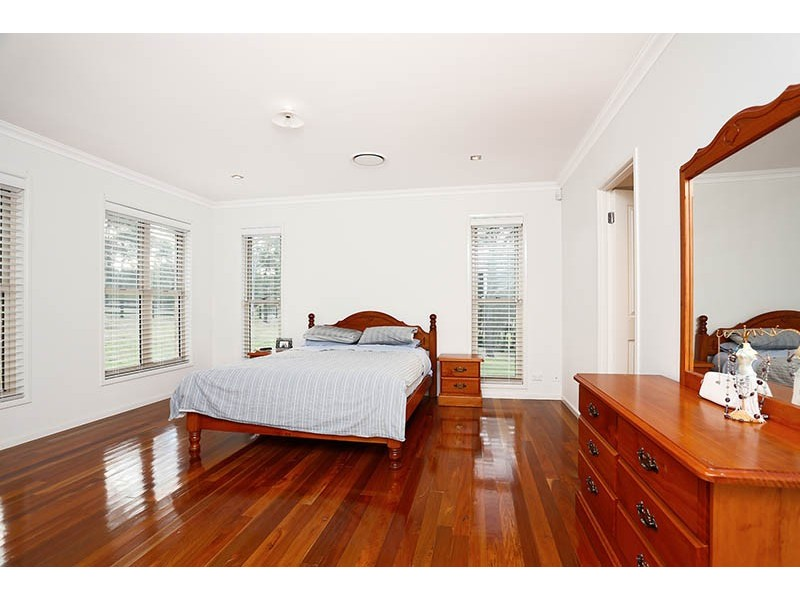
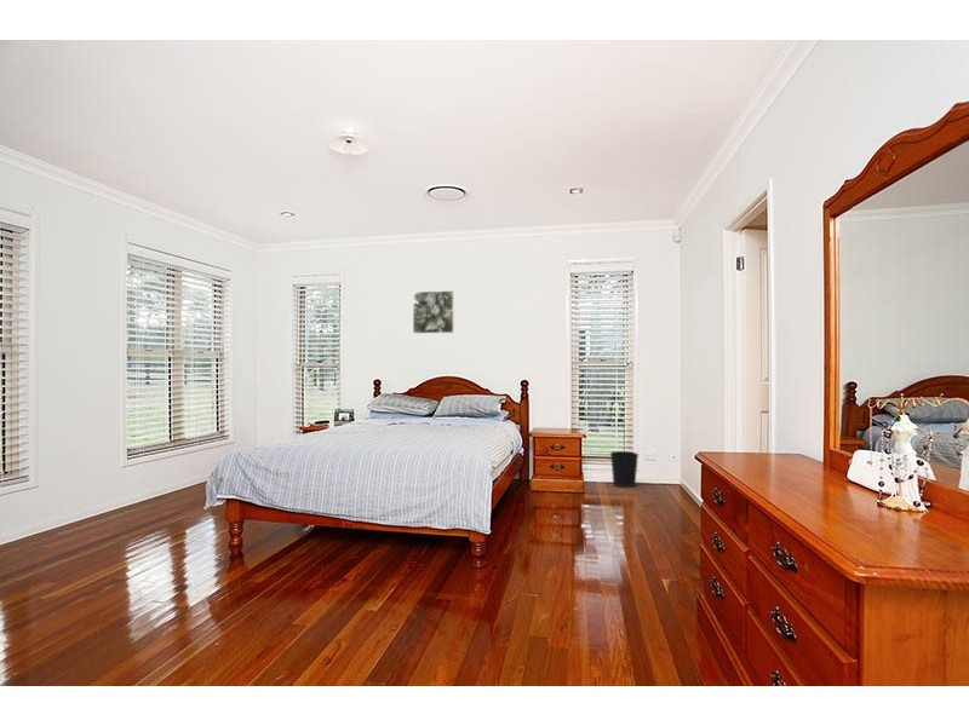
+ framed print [412,289,455,335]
+ wastebasket [609,450,640,489]
